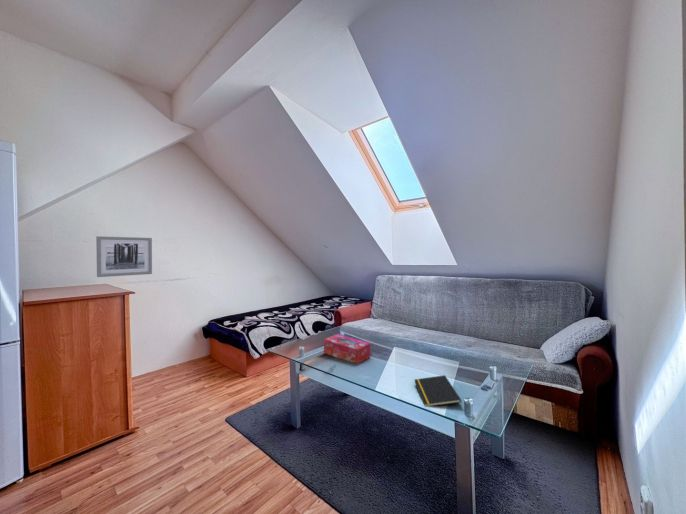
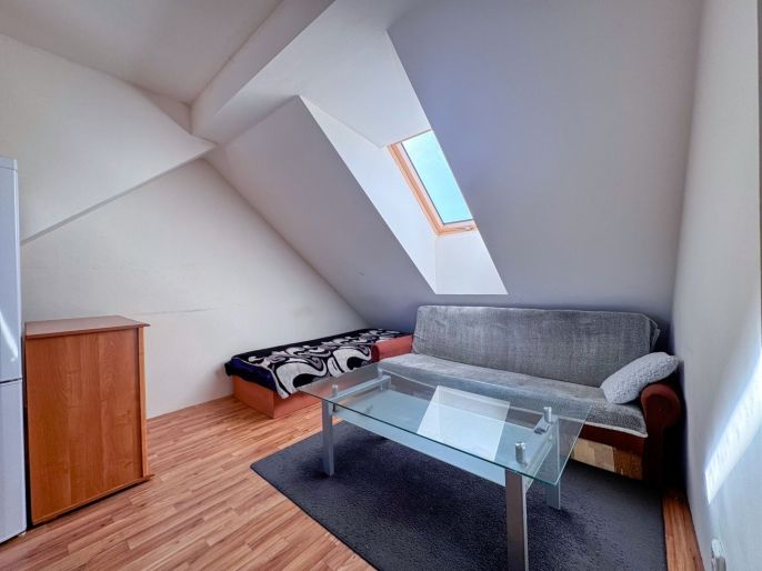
- notepad [414,374,462,407]
- wall art [95,235,153,278]
- tissue box [323,333,371,364]
